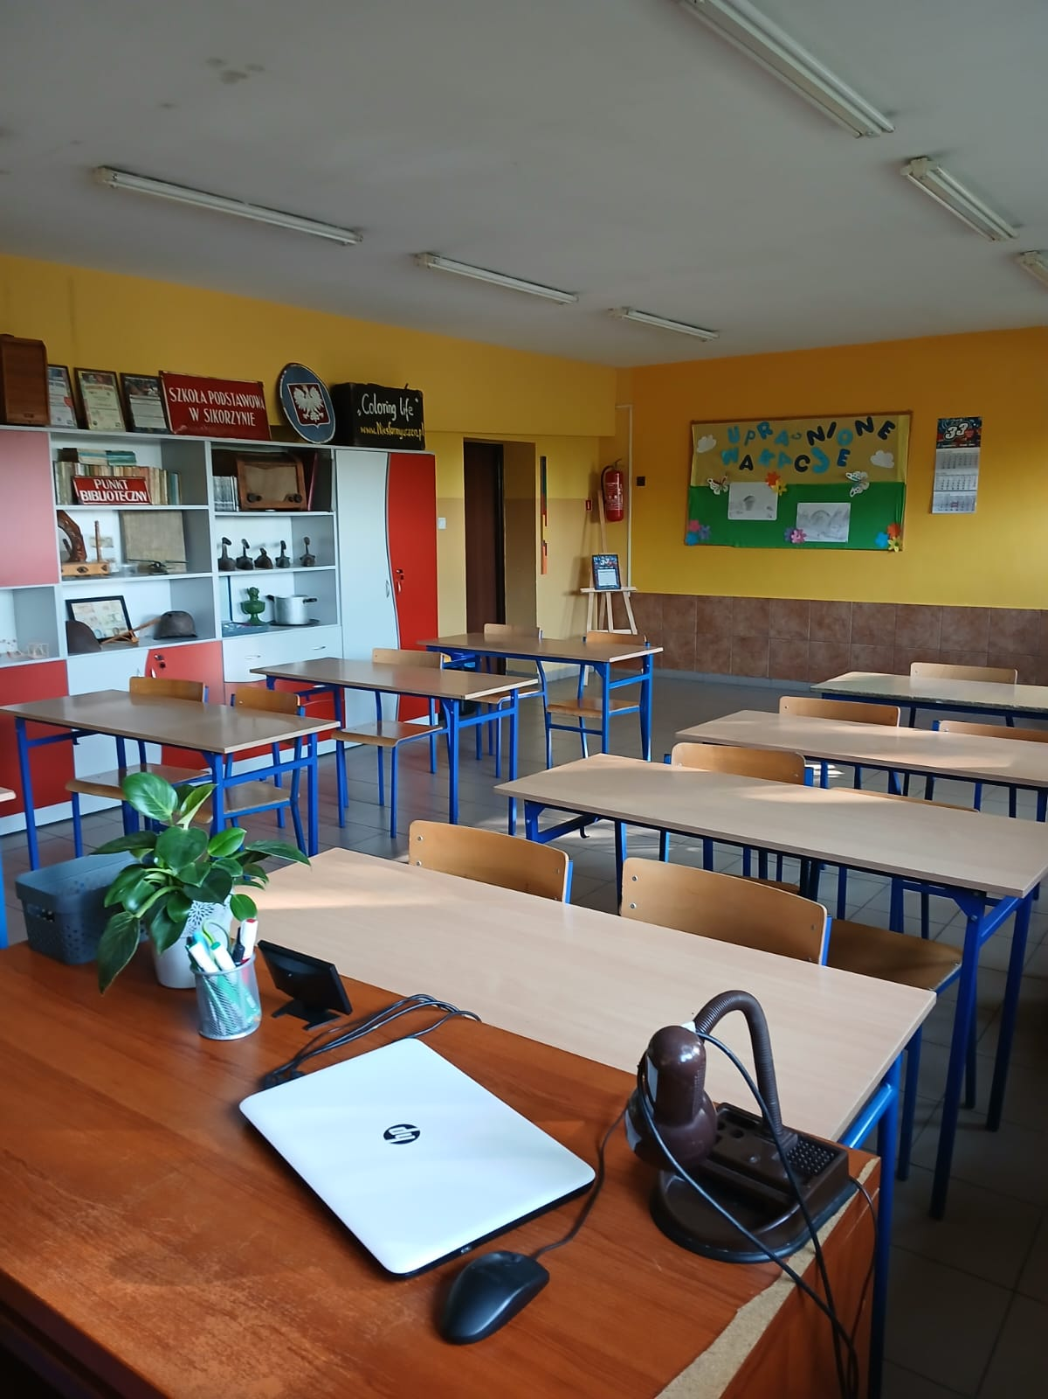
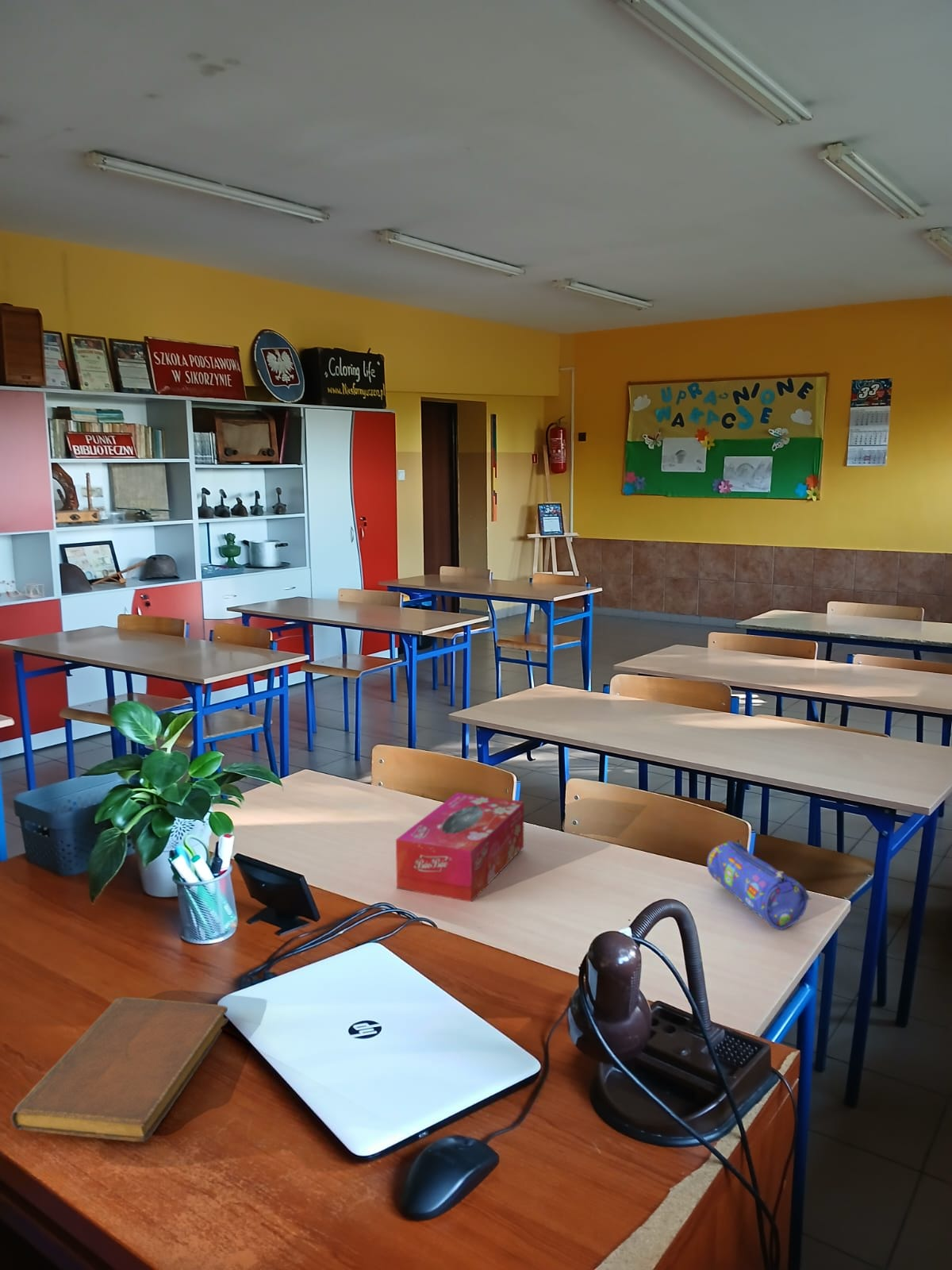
+ pencil case [706,840,812,931]
+ tissue box [395,792,524,902]
+ notebook [10,996,229,1143]
